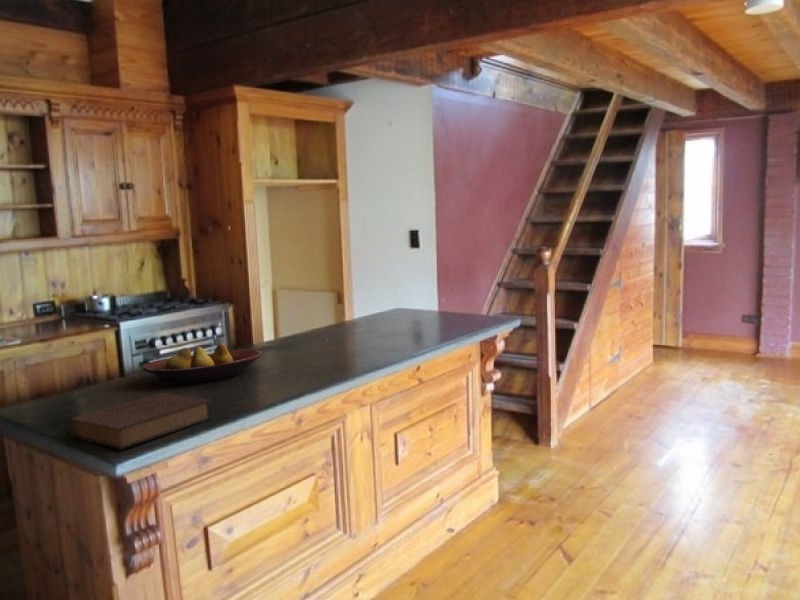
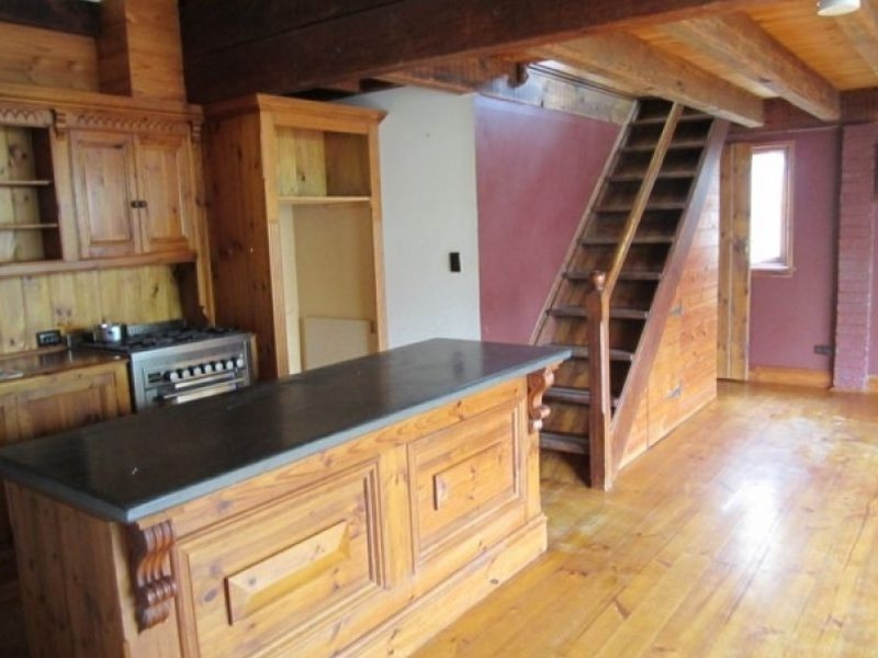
- book [69,392,211,451]
- fruit bowl [141,342,262,385]
